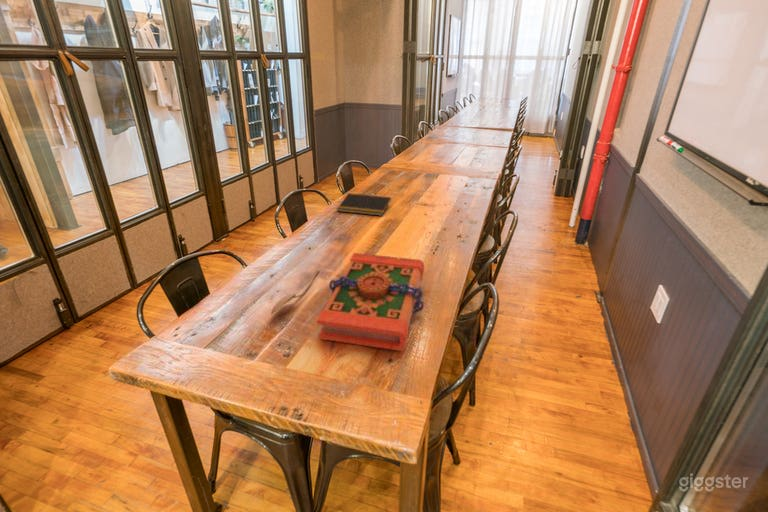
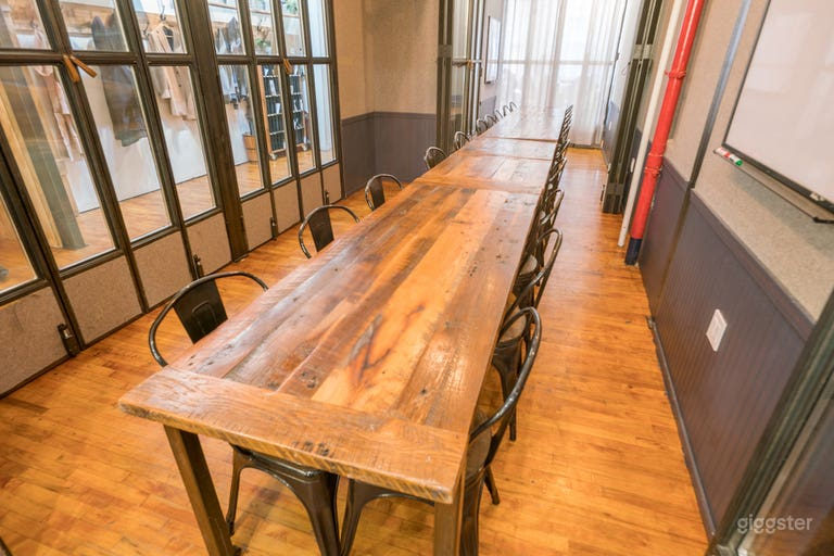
- notepad [336,192,392,217]
- book [316,252,425,352]
- spoon [270,267,320,316]
